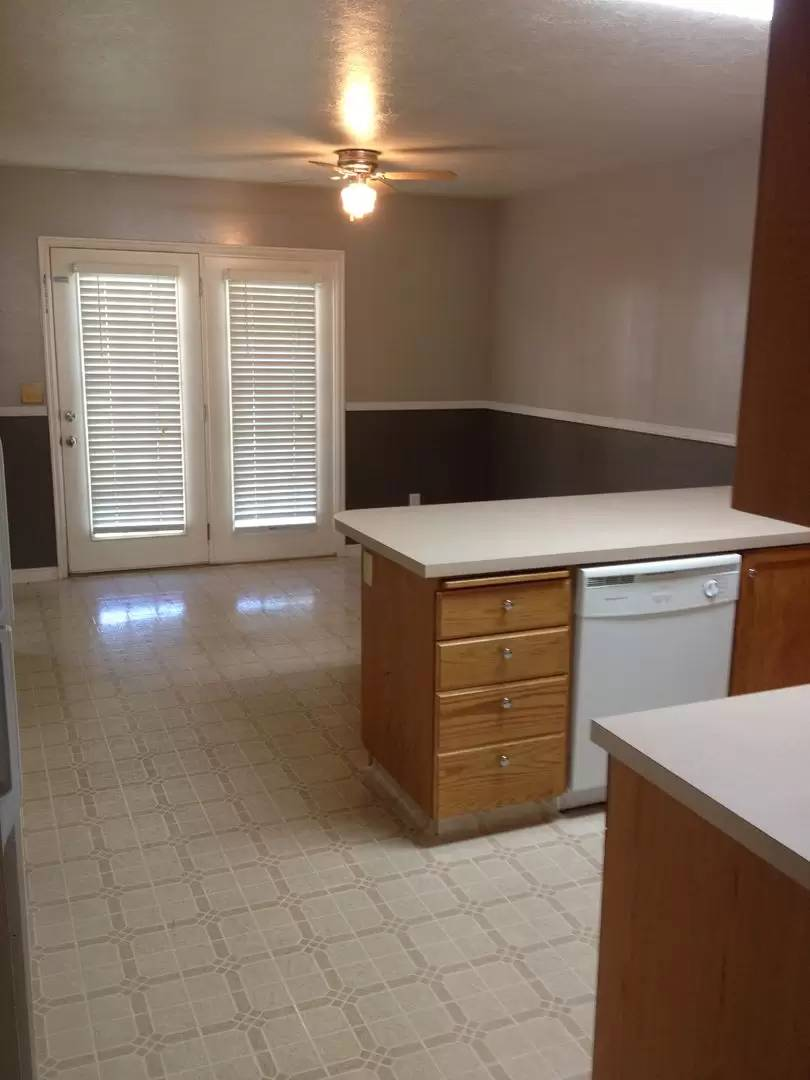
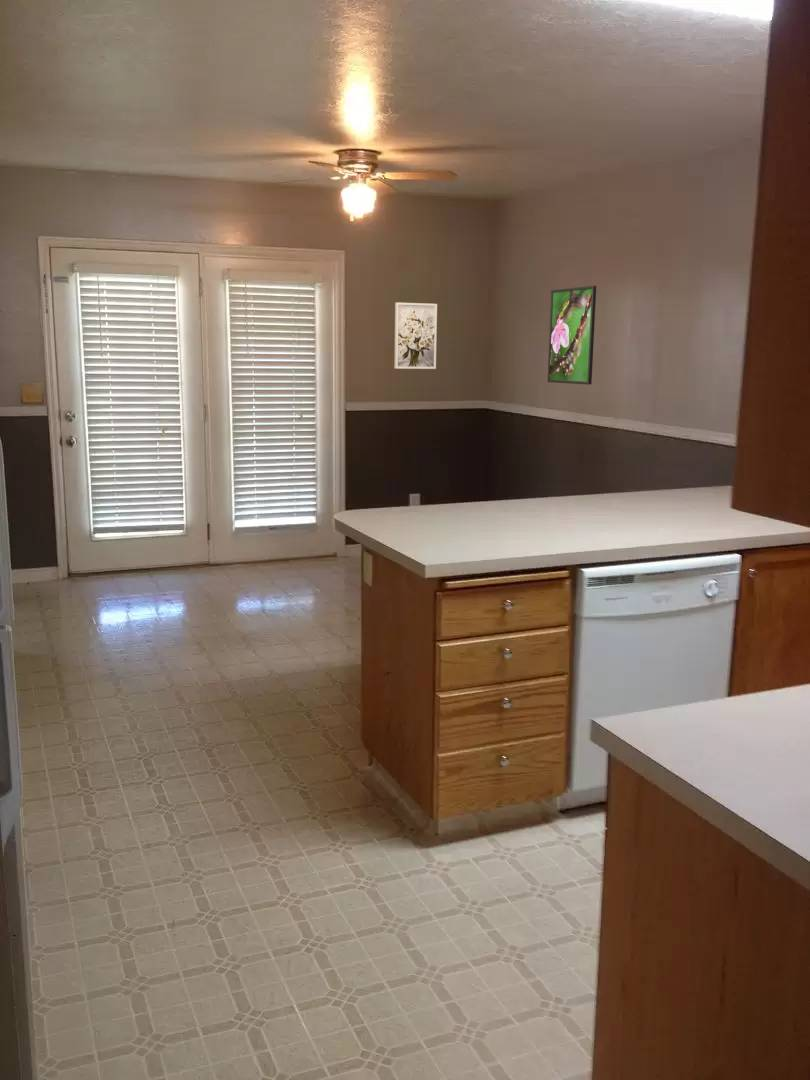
+ wall art [394,301,438,370]
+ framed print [547,285,597,385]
